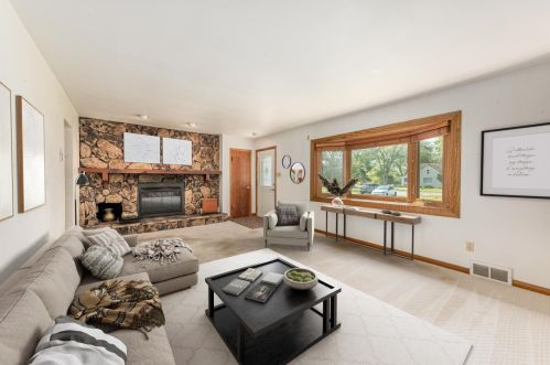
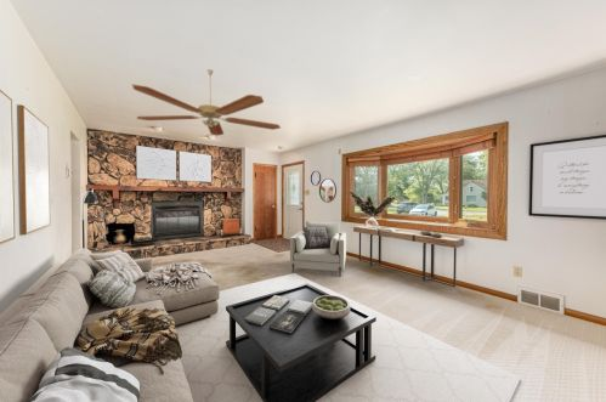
+ ceiling fan [131,68,282,137]
